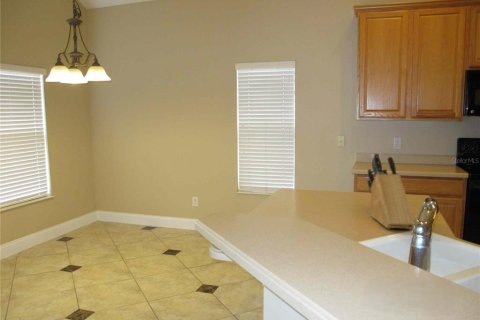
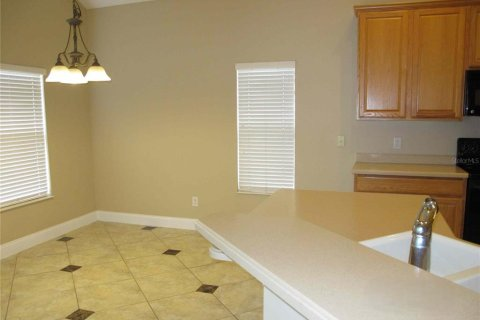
- knife block [366,152,415,230]
